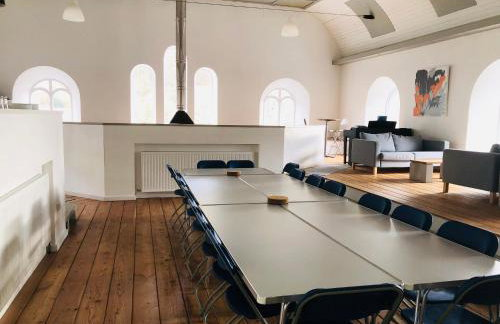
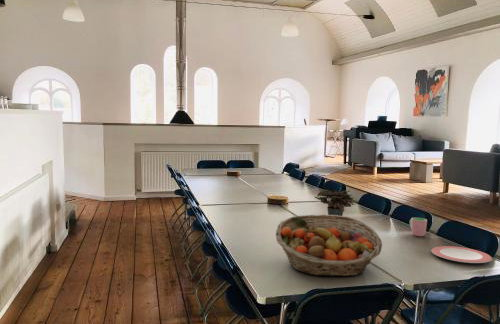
+ plate [430,245,493,264]
+ fruit basket [275,214,383,277]
+ cup [409,217,428,237]
+ potted plant [314,188,360,216]
